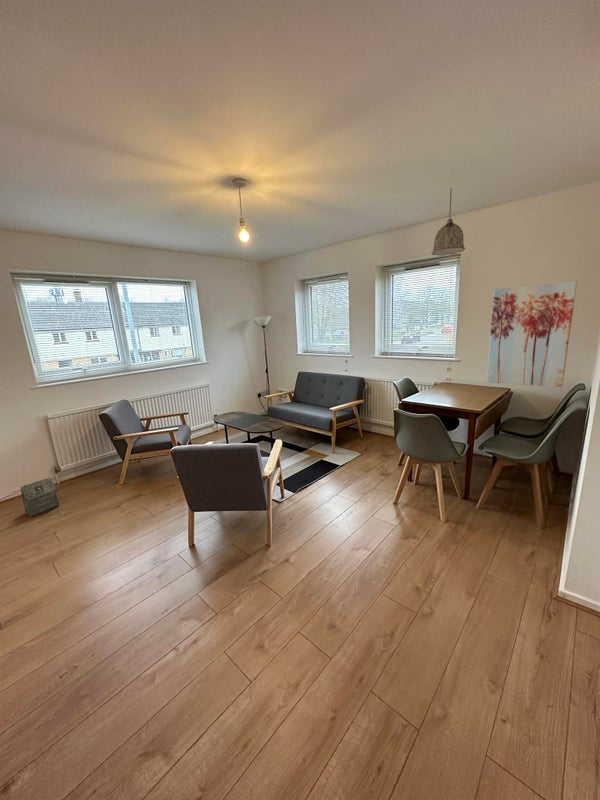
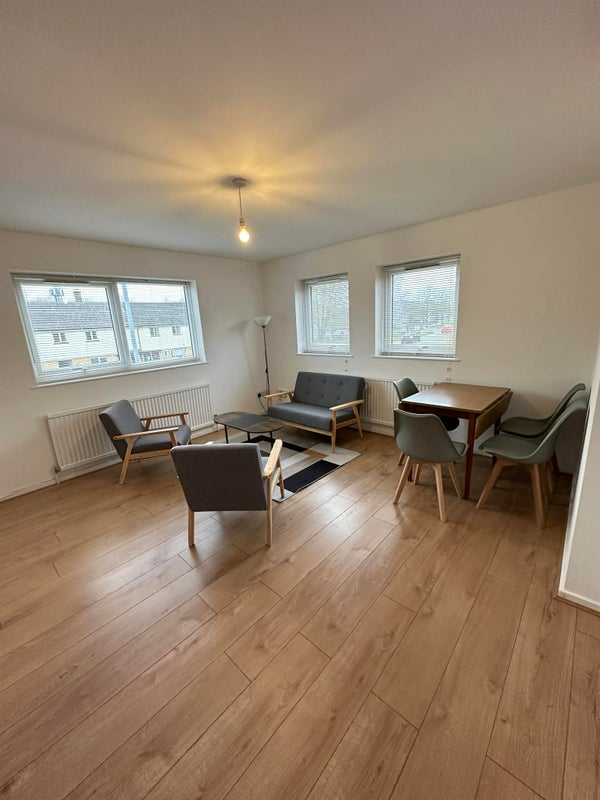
- wall art [486,280,578,388]
- bag [19,476,60,518]
- pendant lamp [431,188,466,256]
